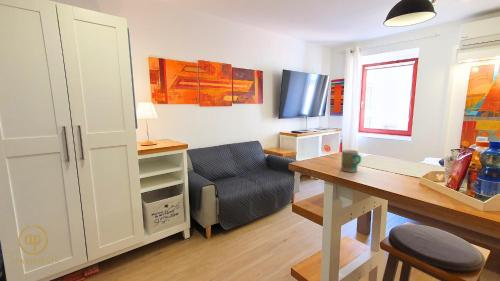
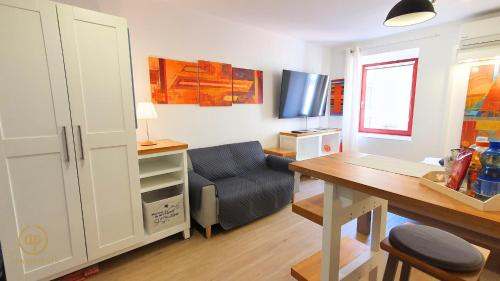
- mug [340,149,362,173]
